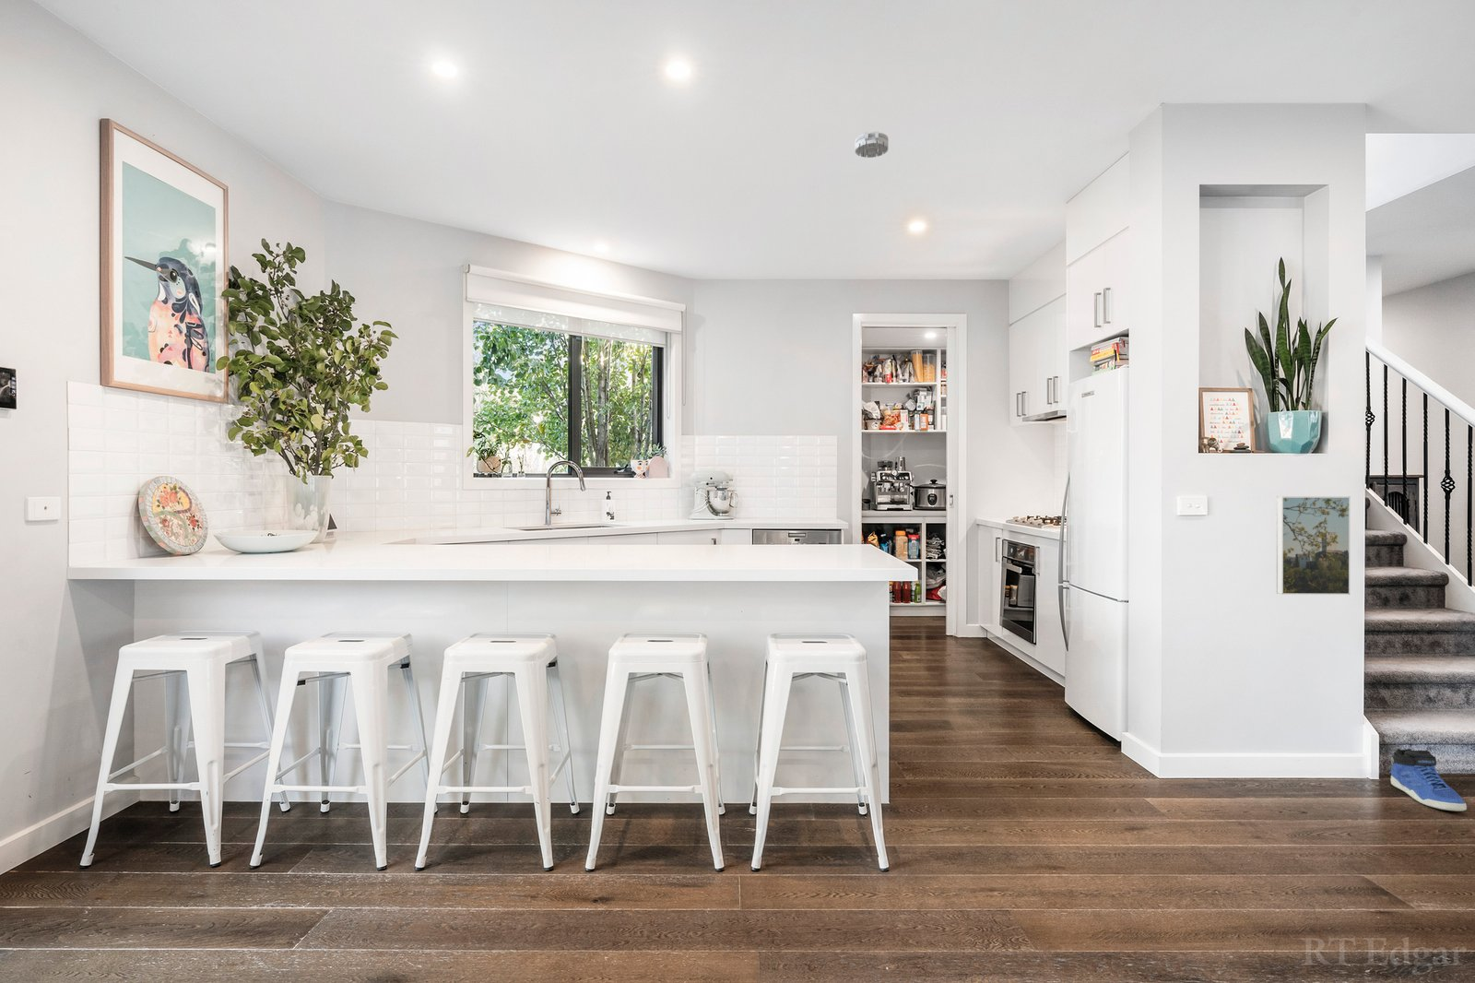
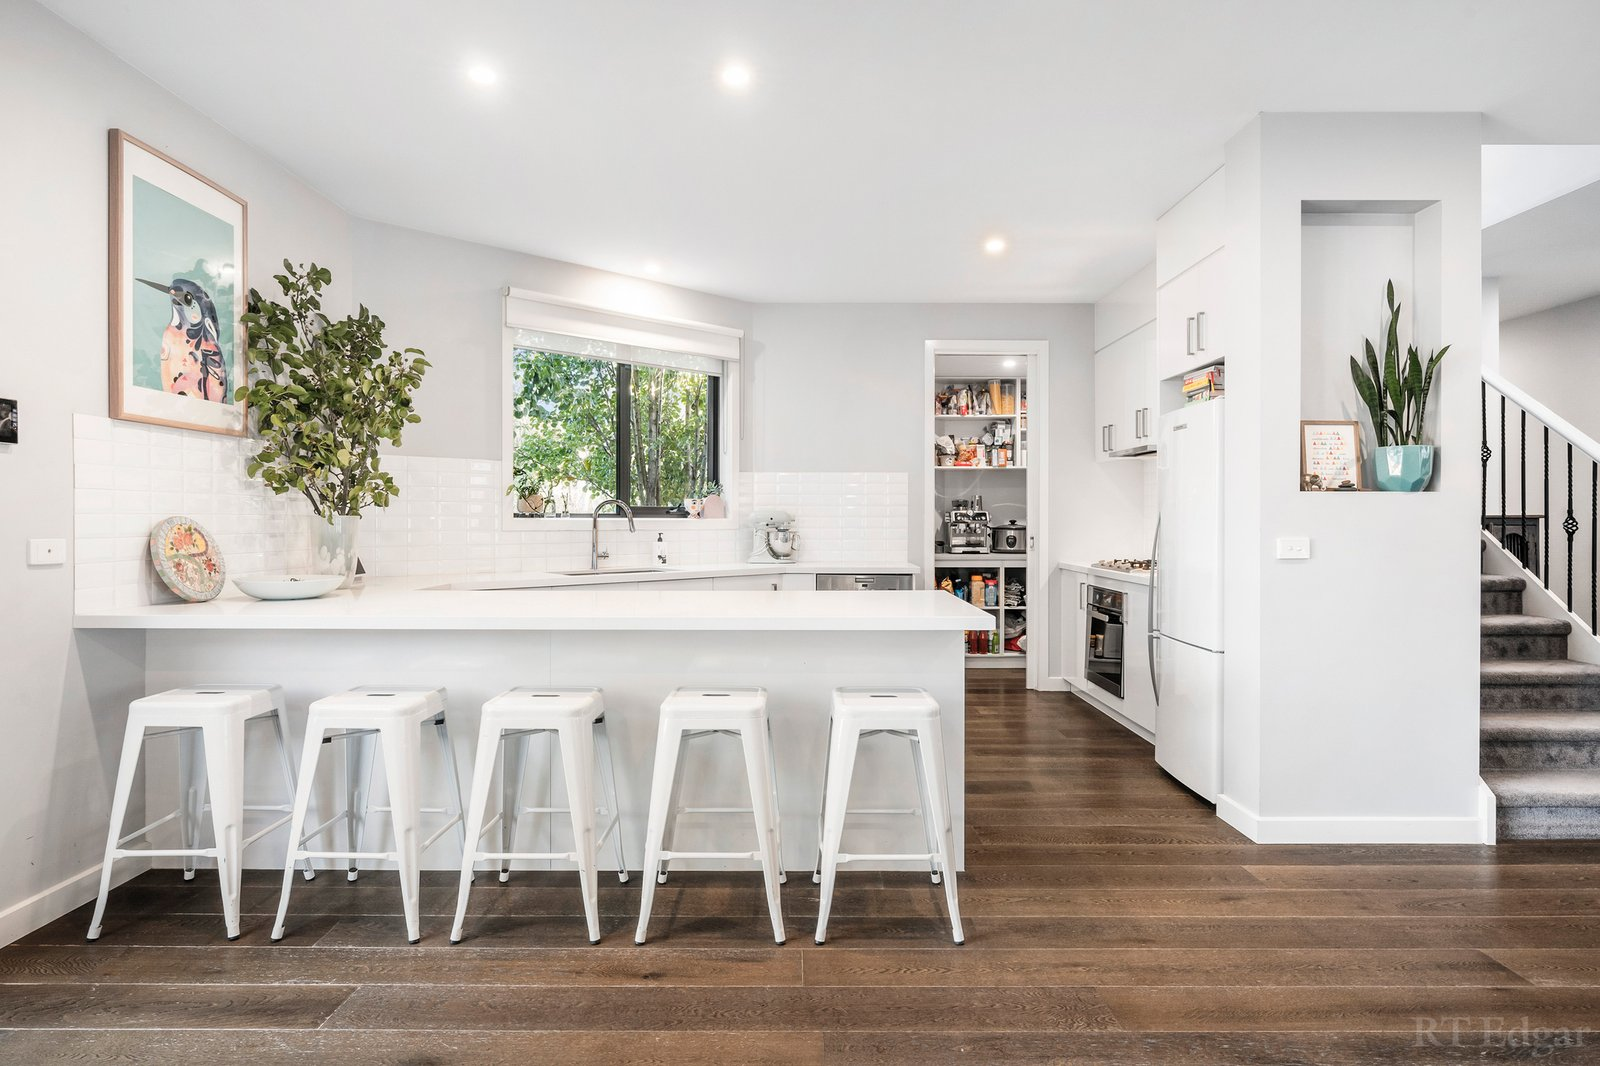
- sneaker [1391,748,1467,813]
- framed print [1275,495,1351,596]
- smoke detector [854,131,889,159]
